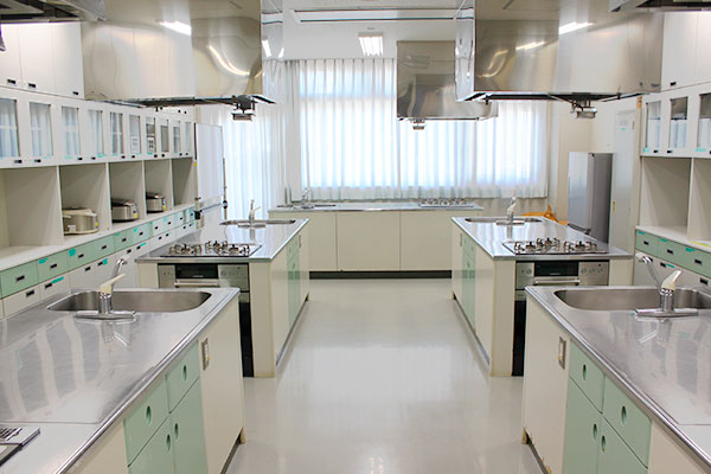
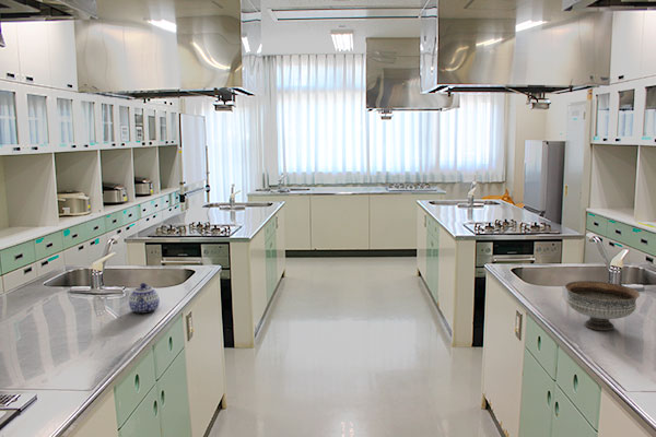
+ bowl [564,280,641,331]
+ teapot [128,282,161,315]
